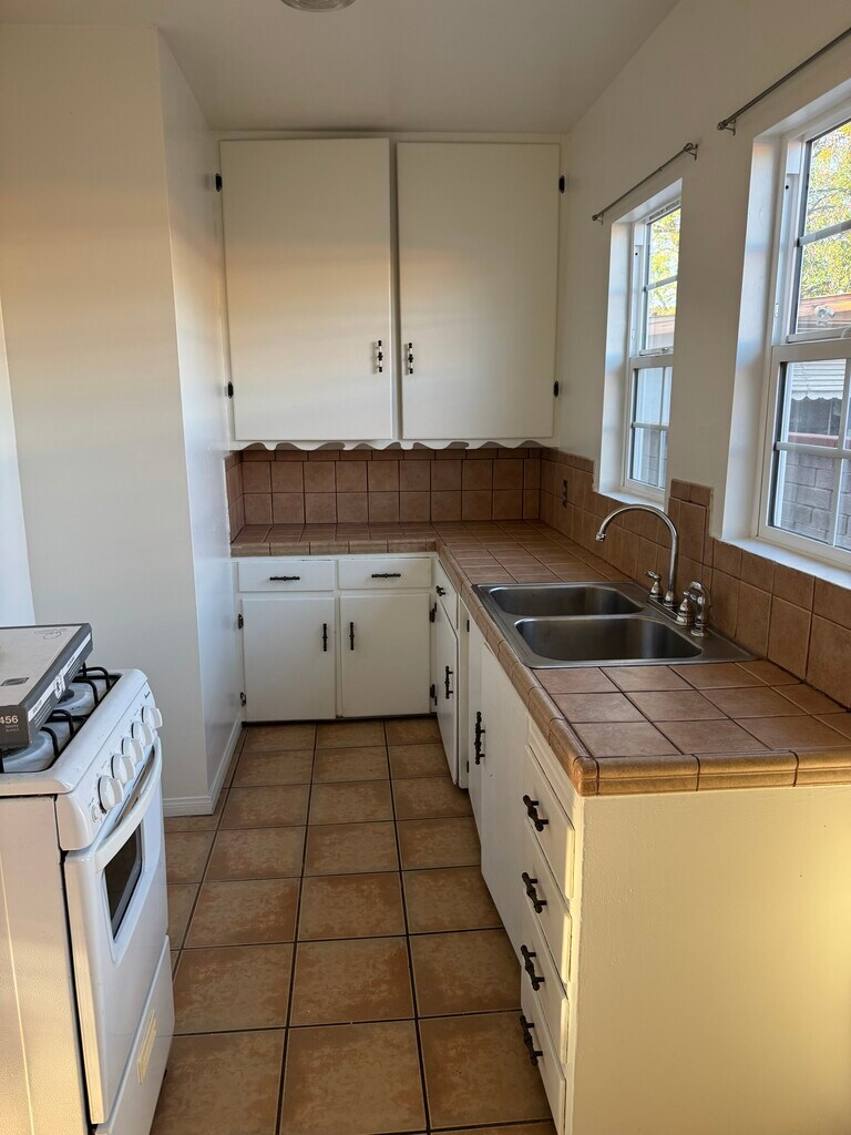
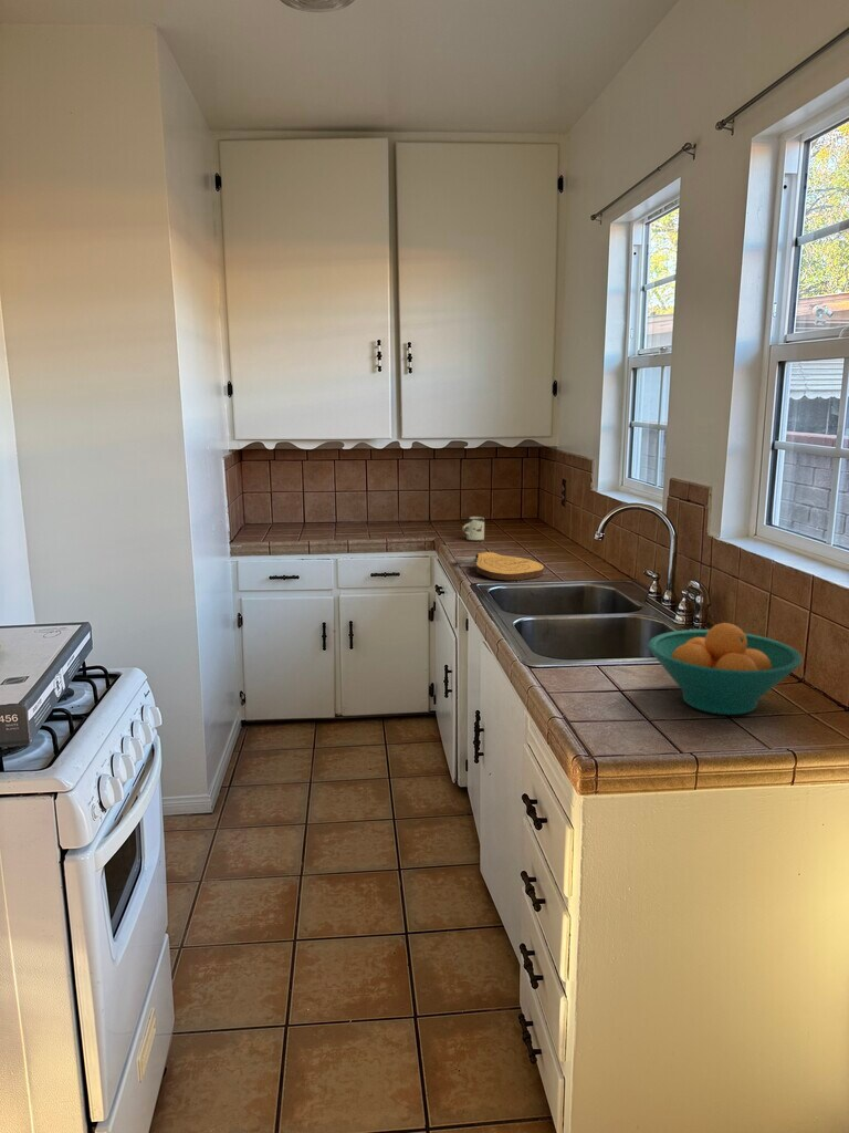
+ key chain [457,551,545,581]
+ fruit bowl [647,622,804,716]
+ cup [461,516,485,542]
